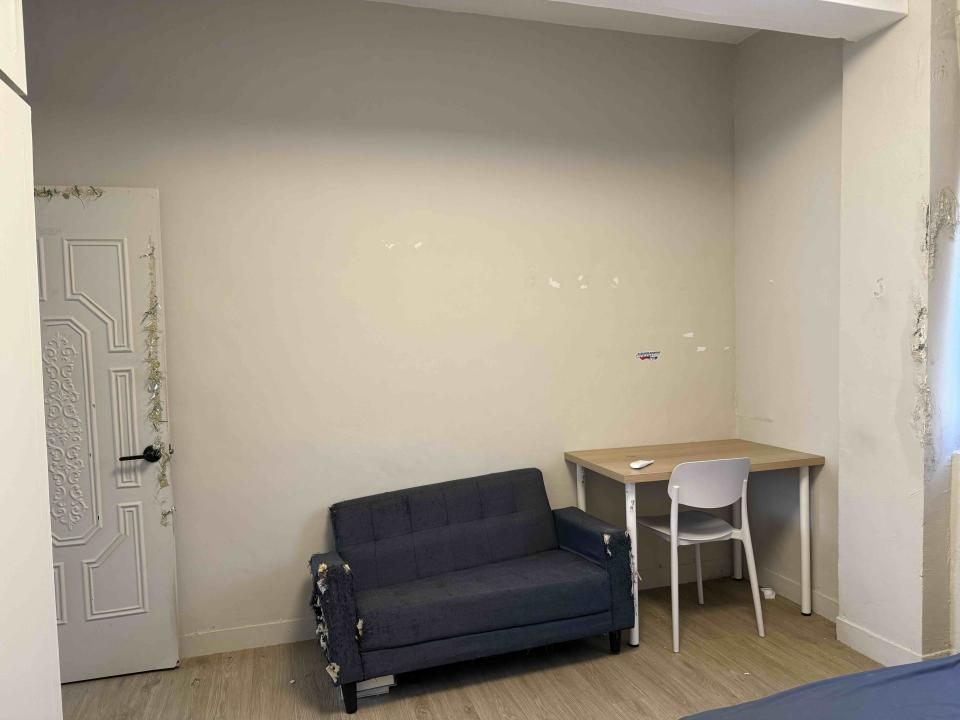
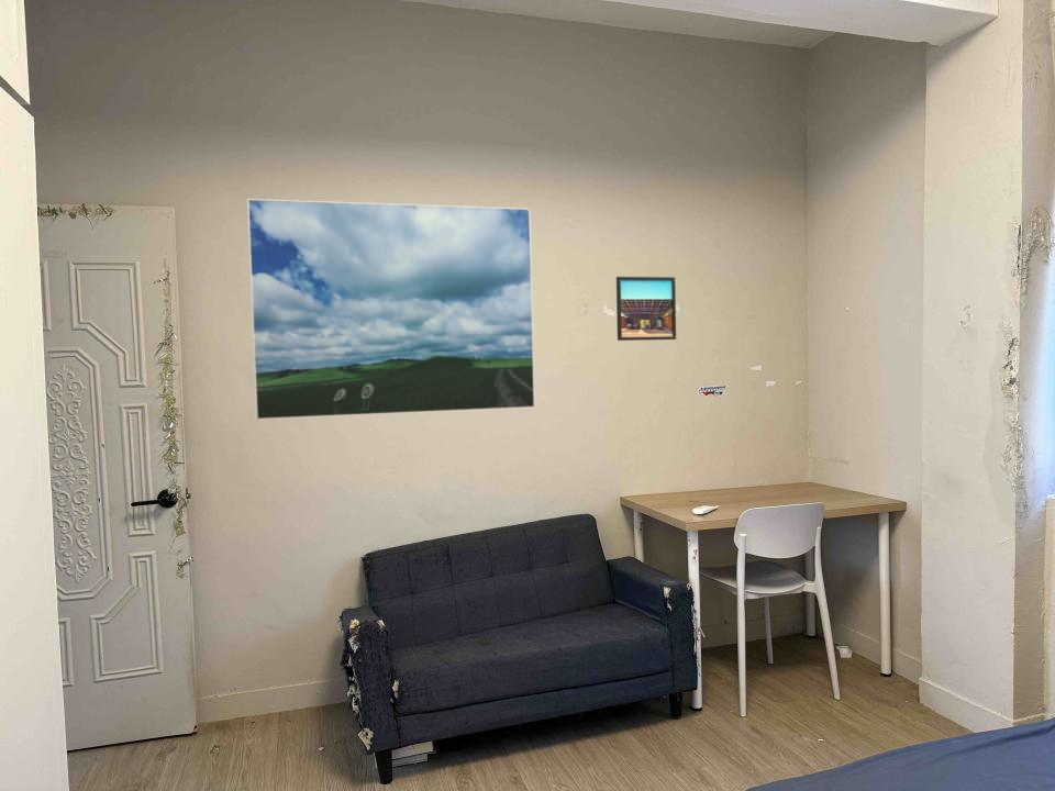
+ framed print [615,276,677,342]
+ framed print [246,198,536,421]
